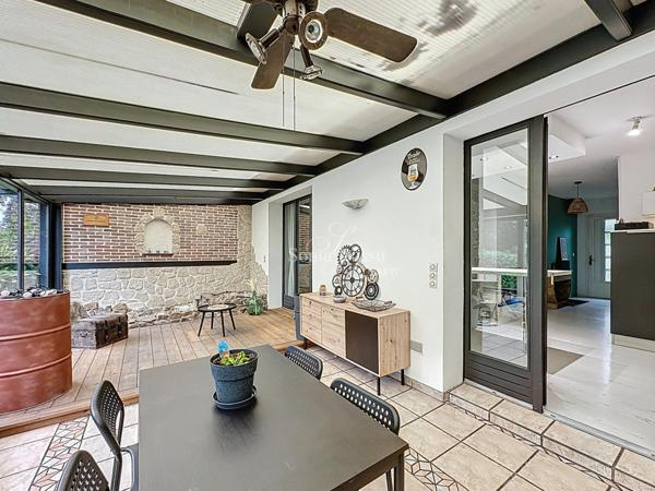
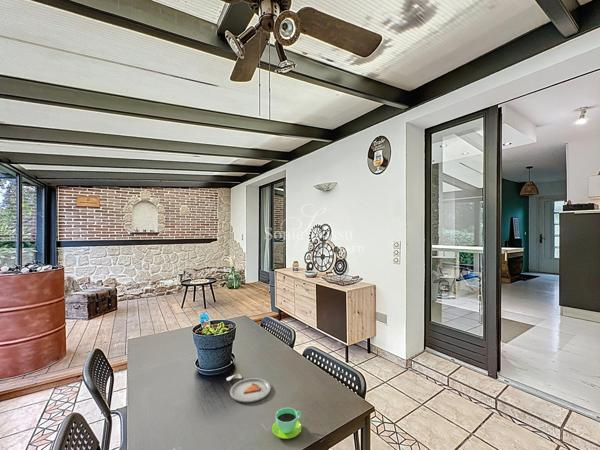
+ cup [271,407,302,440]
+ dinner plate [225,373,272,403]
